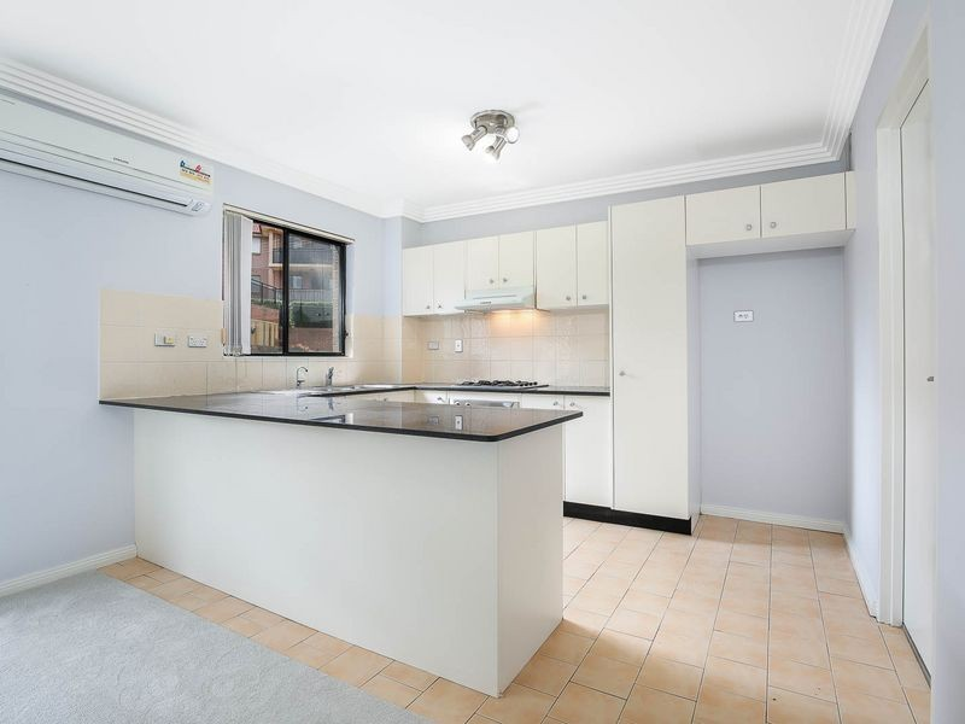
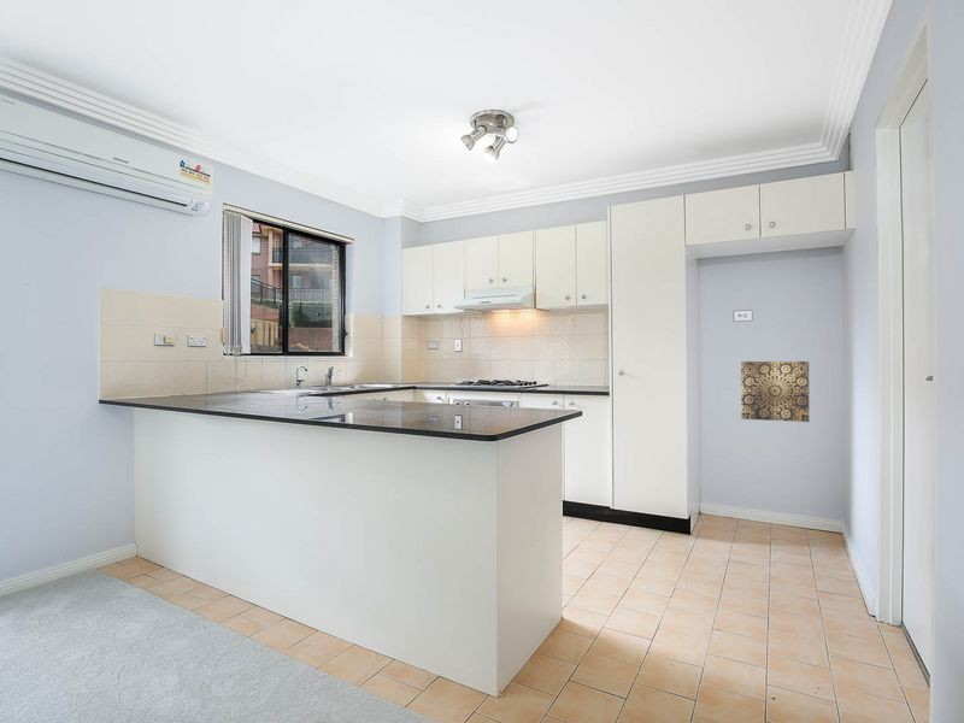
+ wall art [740,360,810,423]
